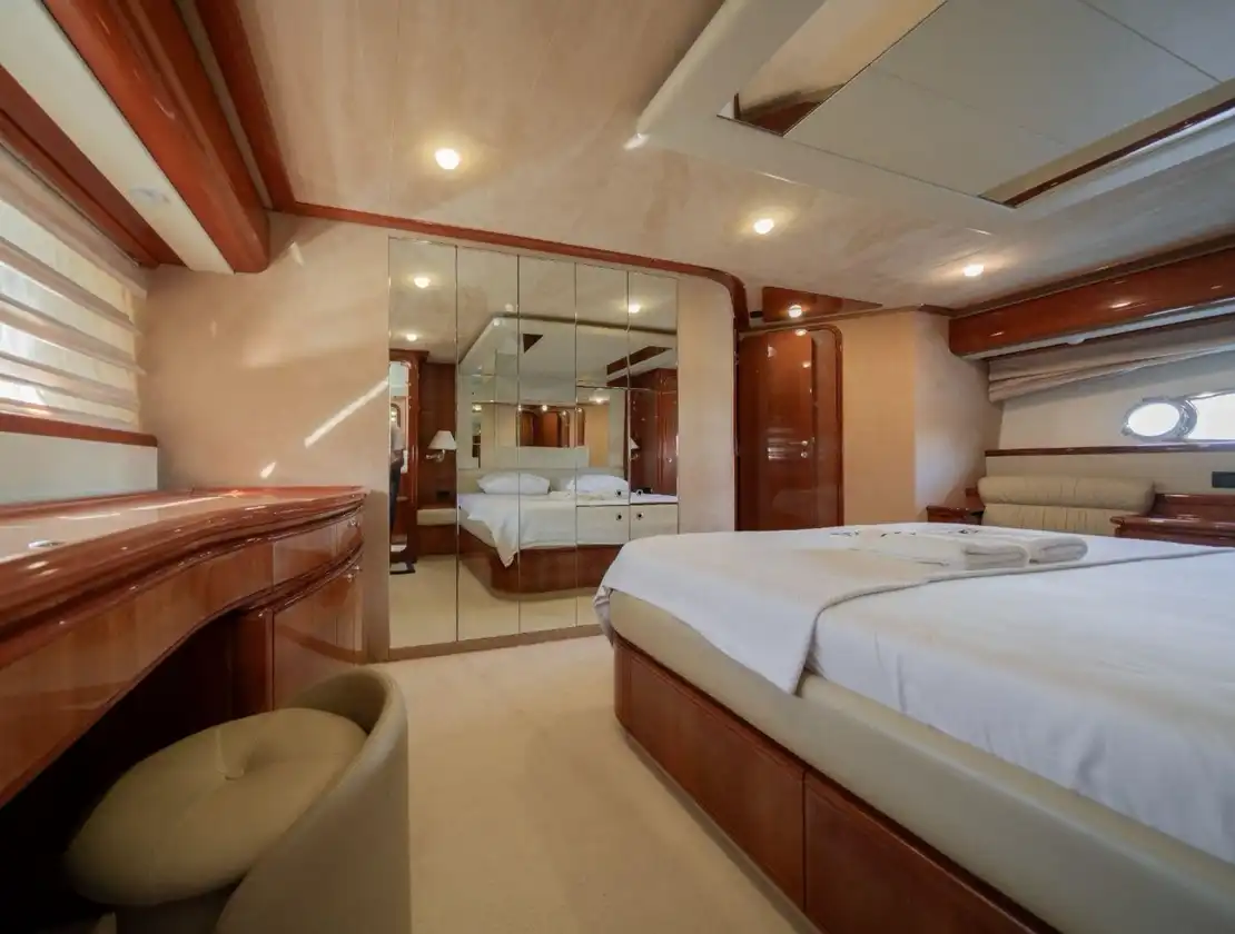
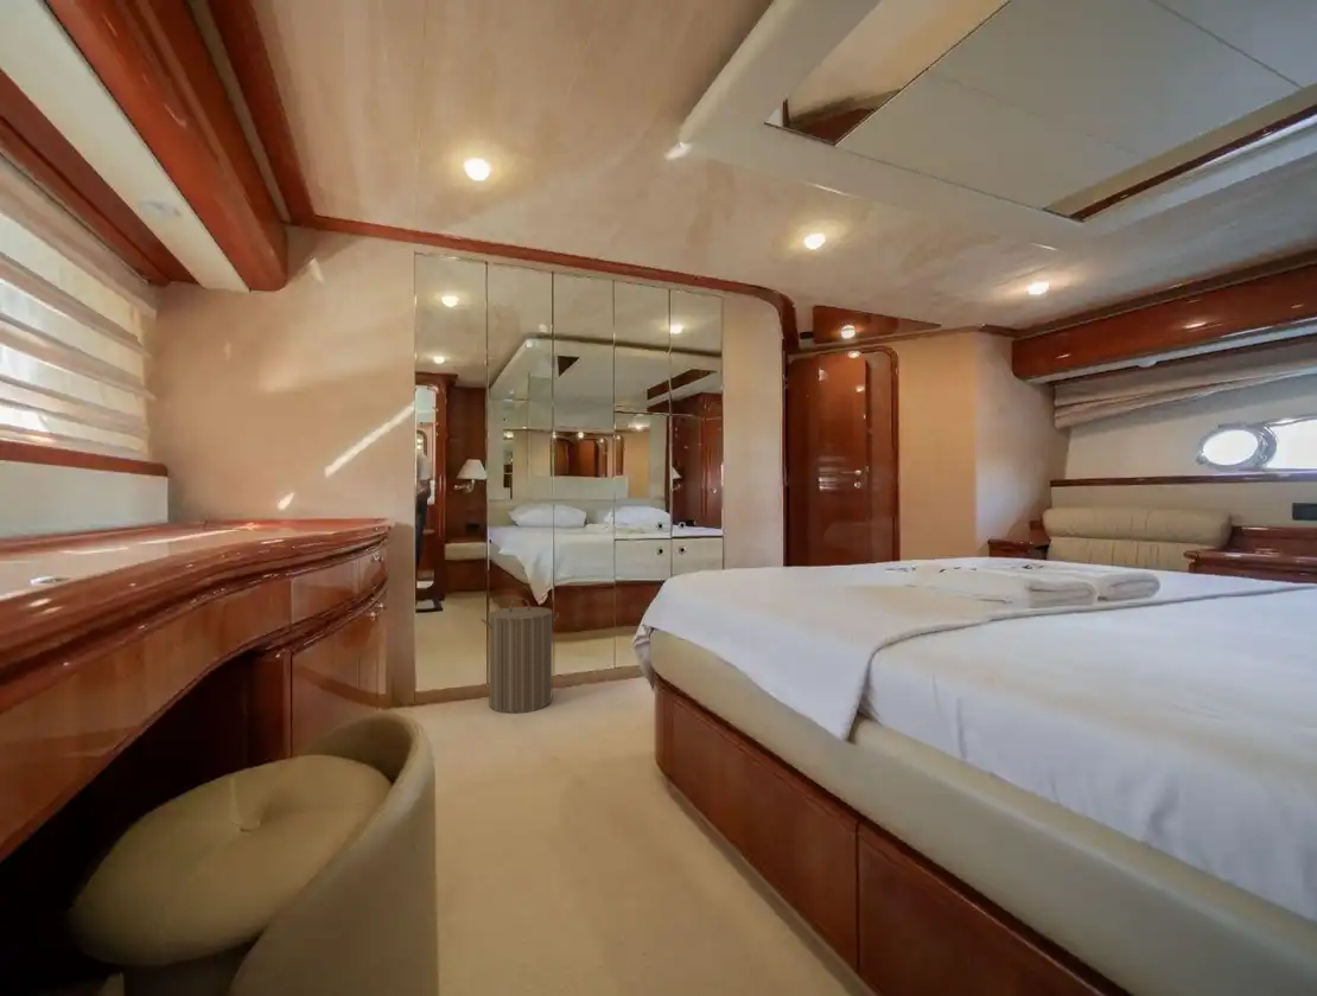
+ laundry hamper [479,596,560,714]
